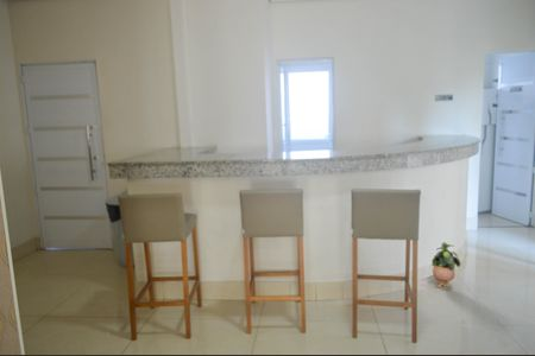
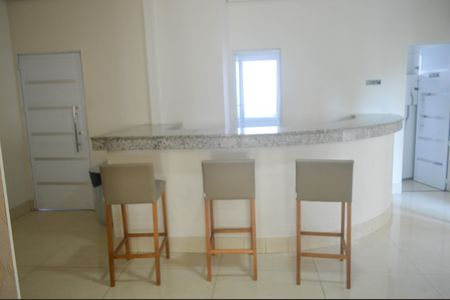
- potted plant [430,241,461,292]
